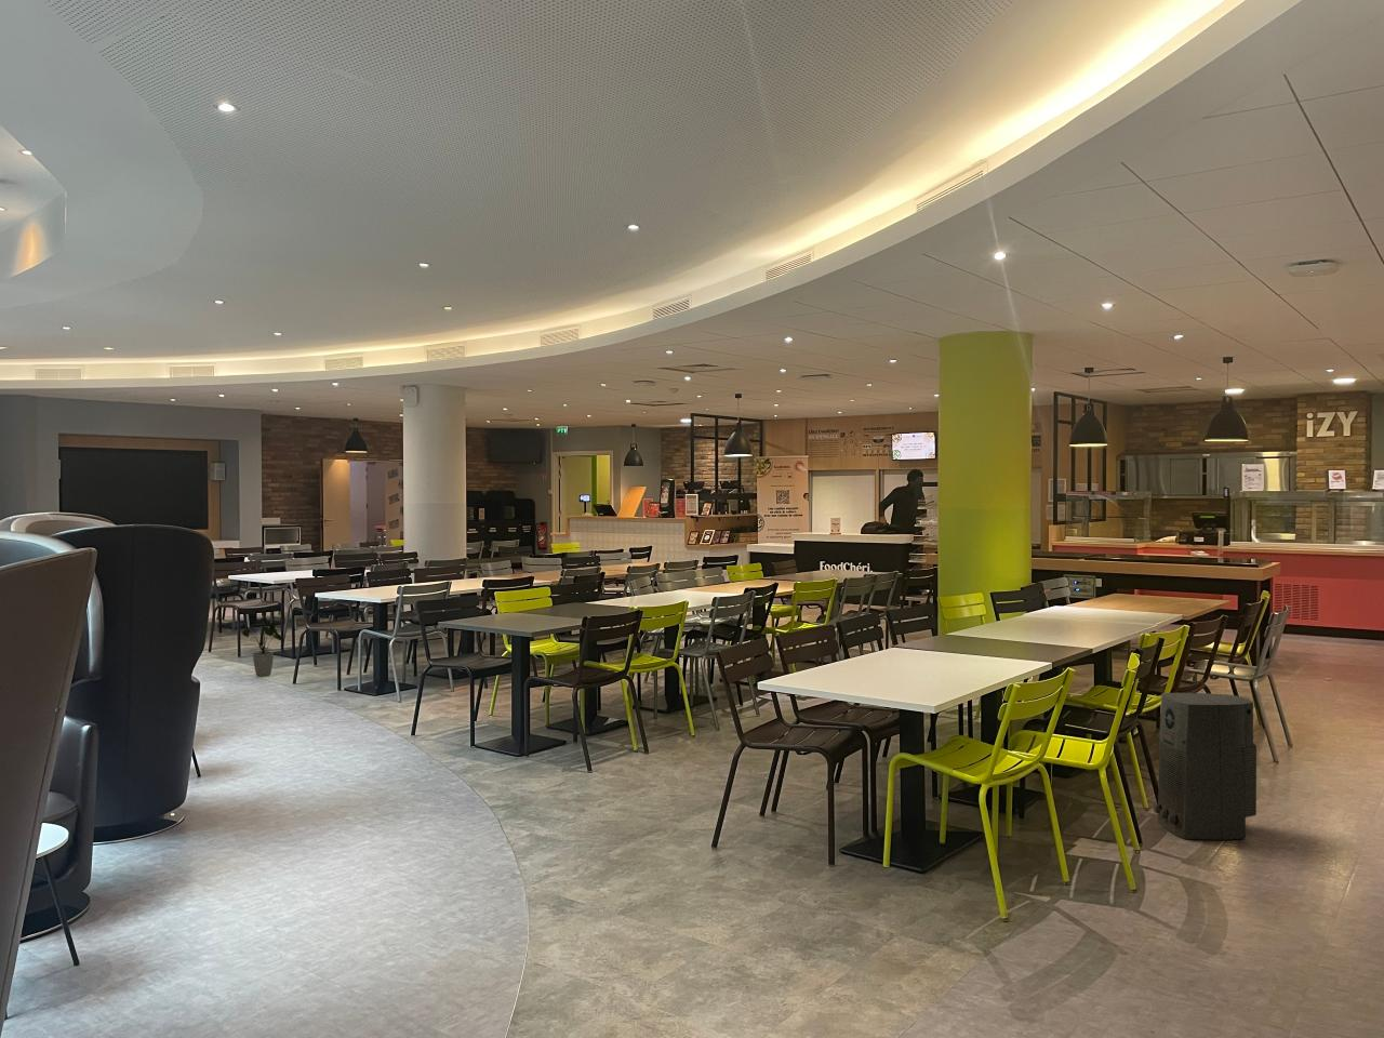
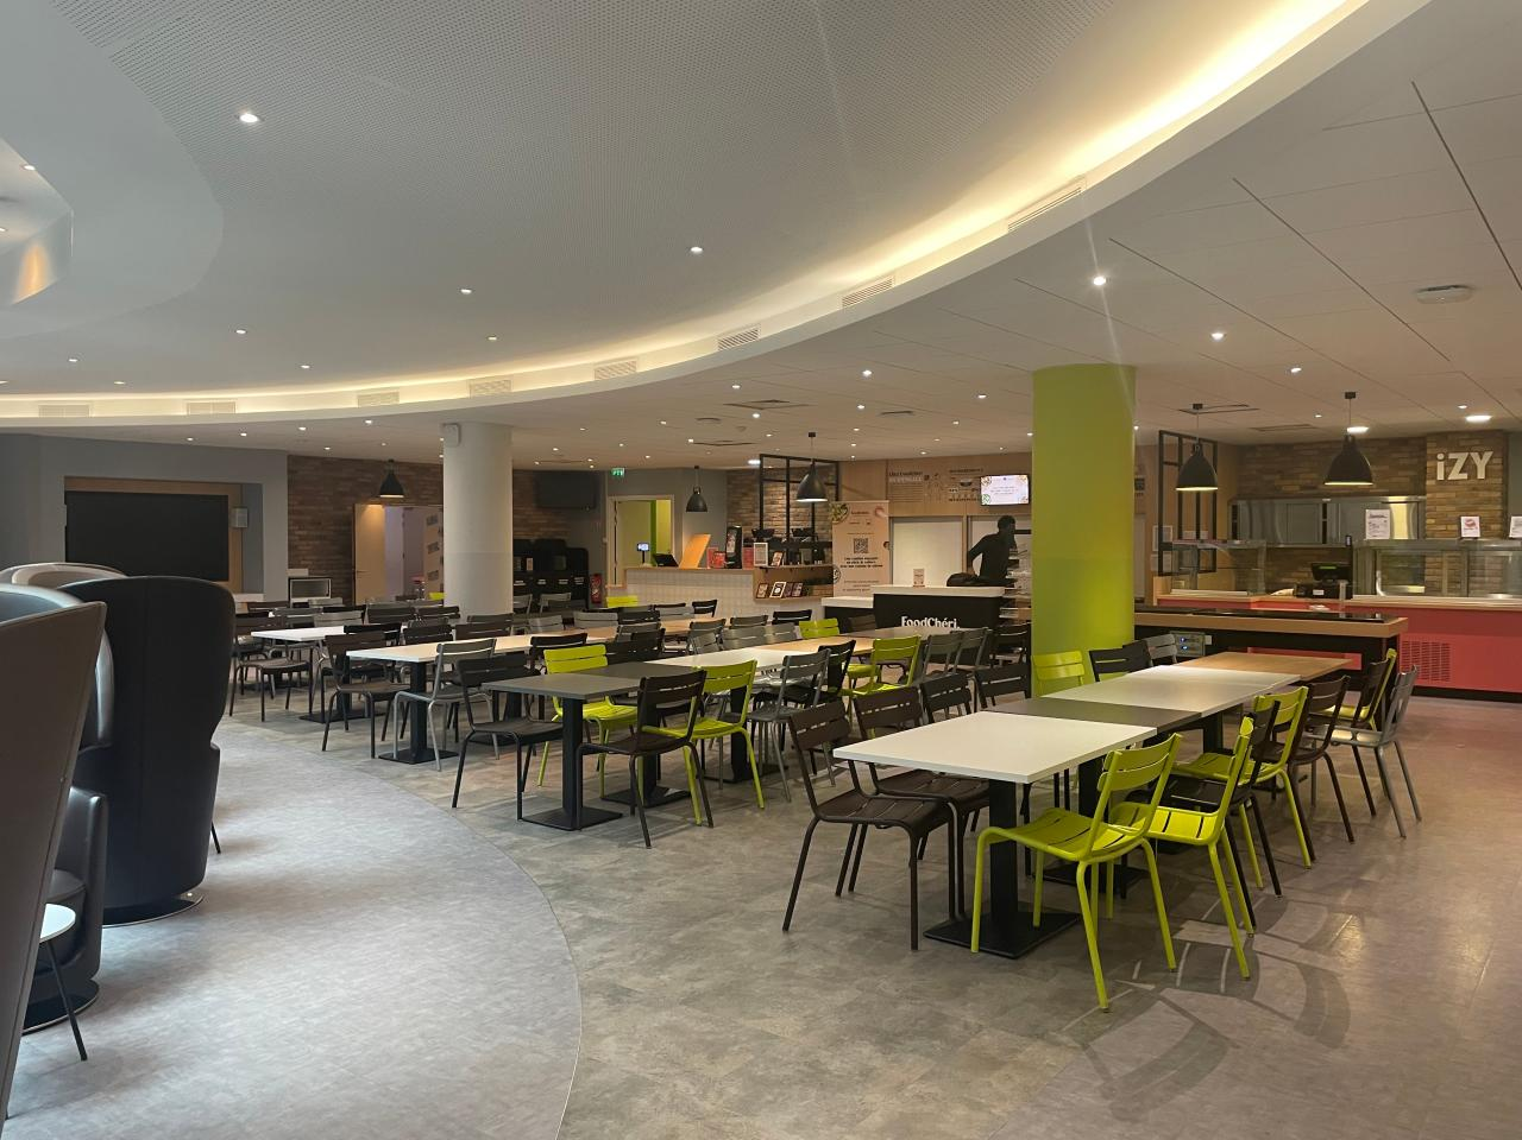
- air purifier [1153,692,1258,842]
- house plant [241,616,283,678]
